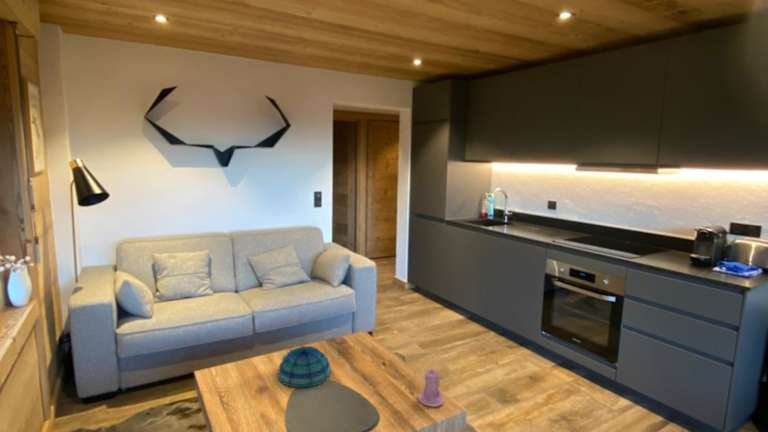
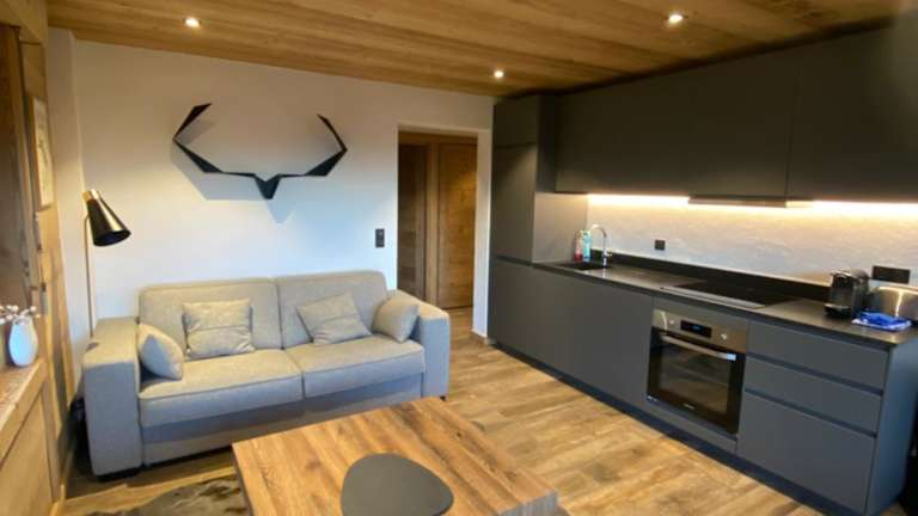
- candle [417,368,445,408]
- decorative bowl [276,345,332,389]
